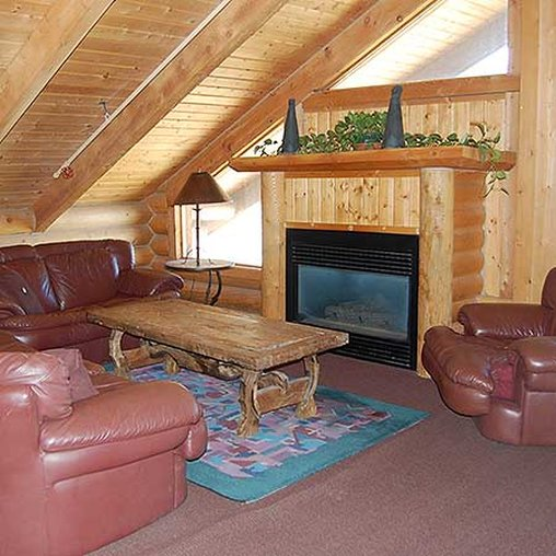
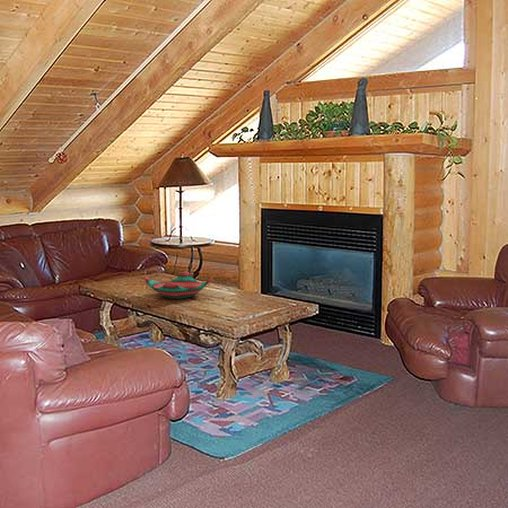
+ decorative bowl [143,270,213,300]
